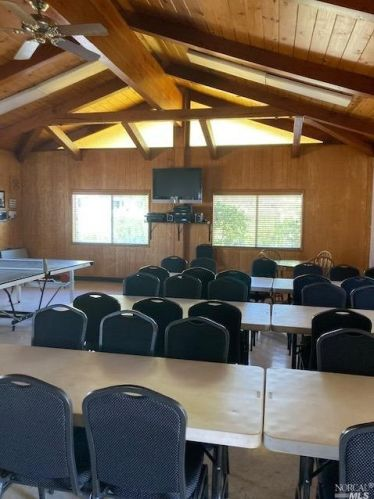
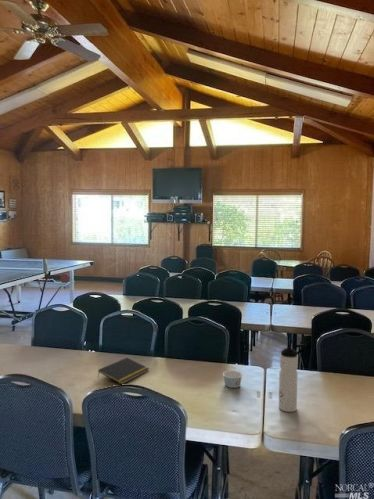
+ water bottle [278,345,299,413]
+ notepad [97,357,150,385]
+ paper cup [222,370,244,389]
